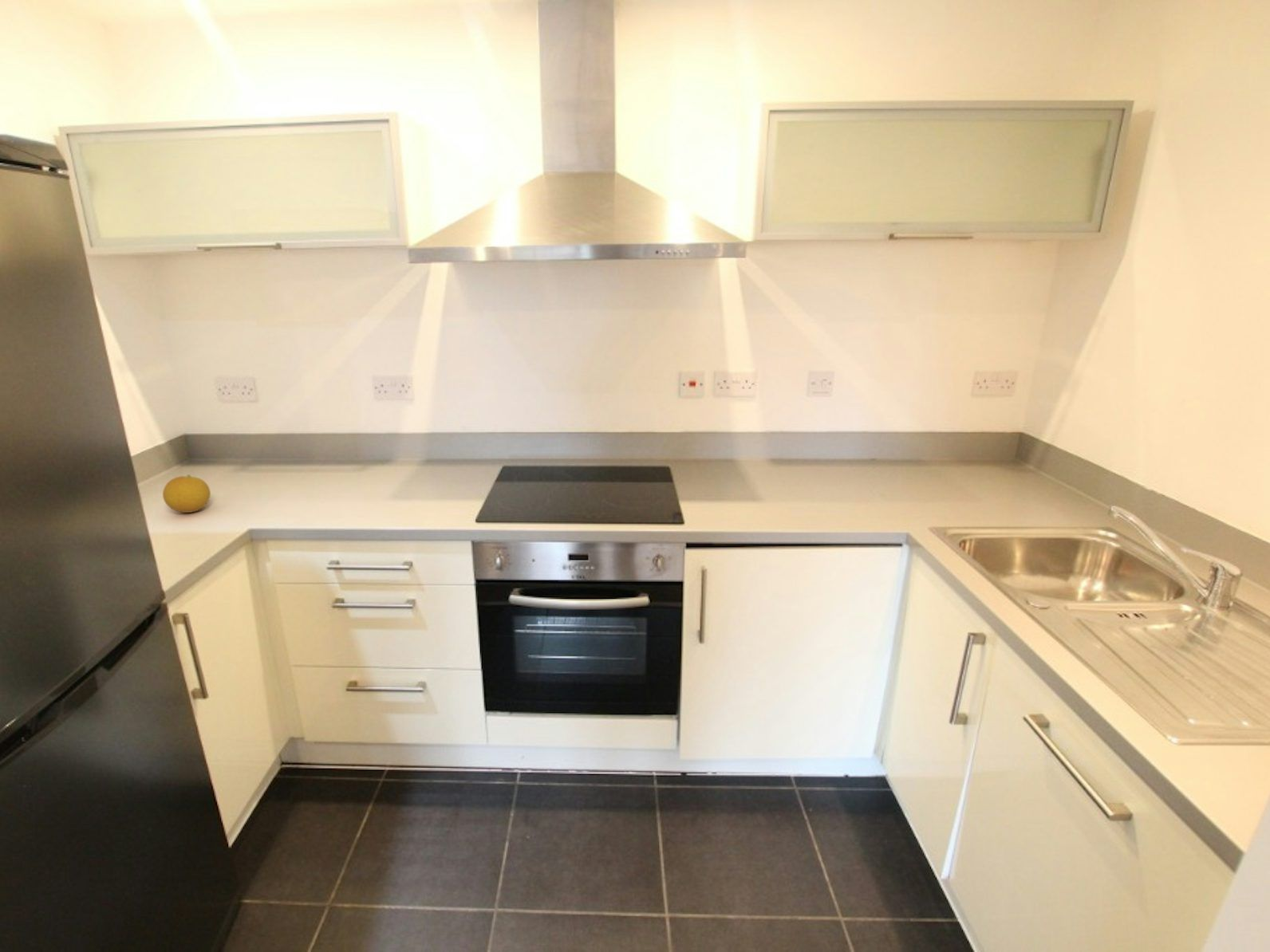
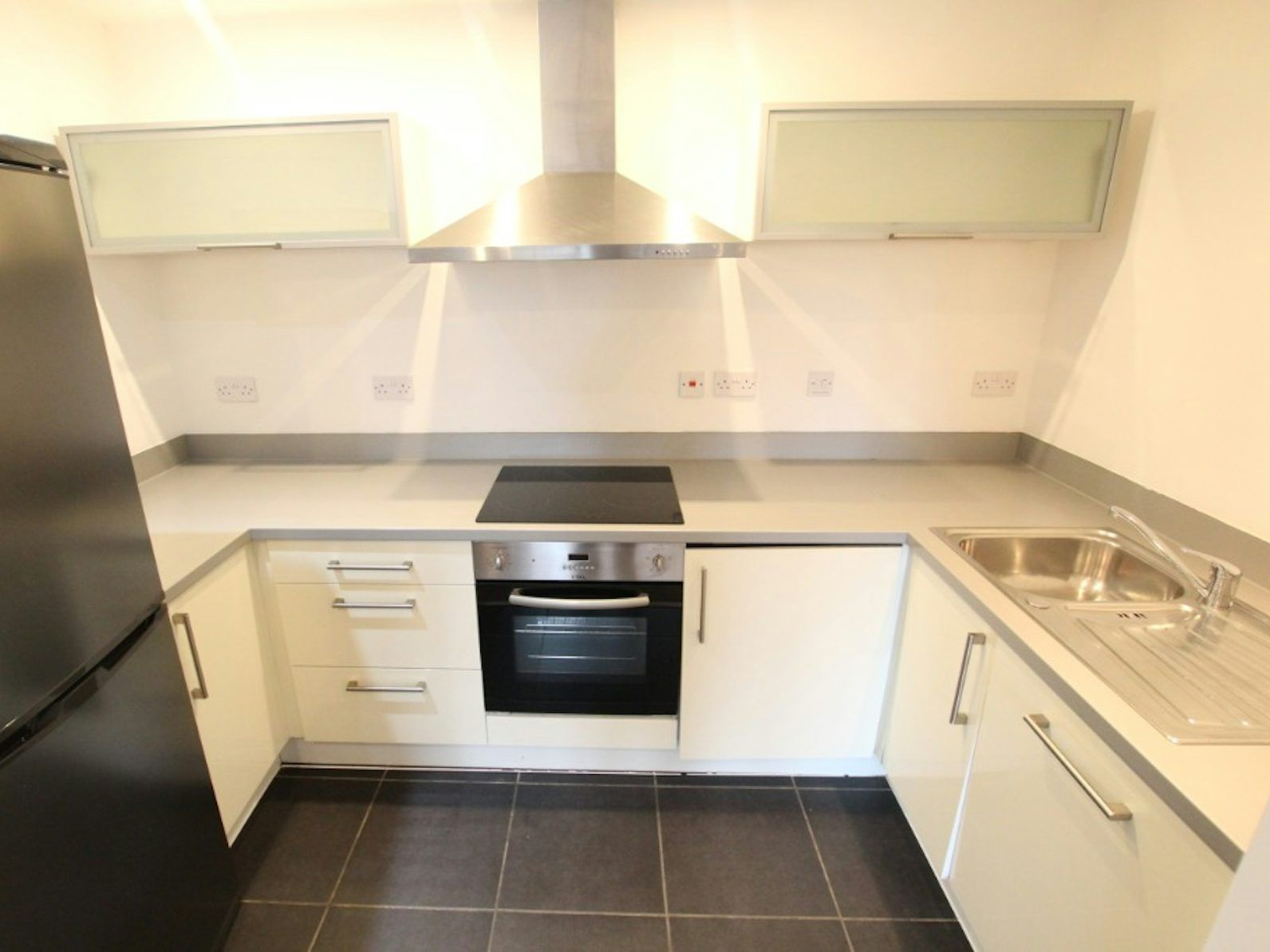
- fruit [162,474,211,513]
